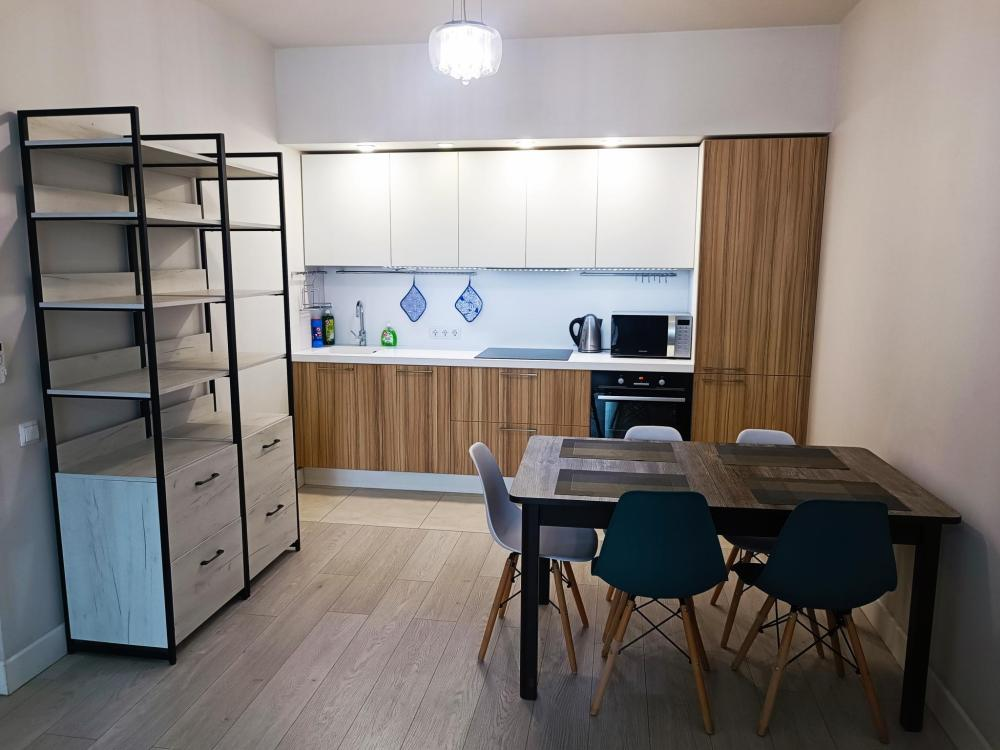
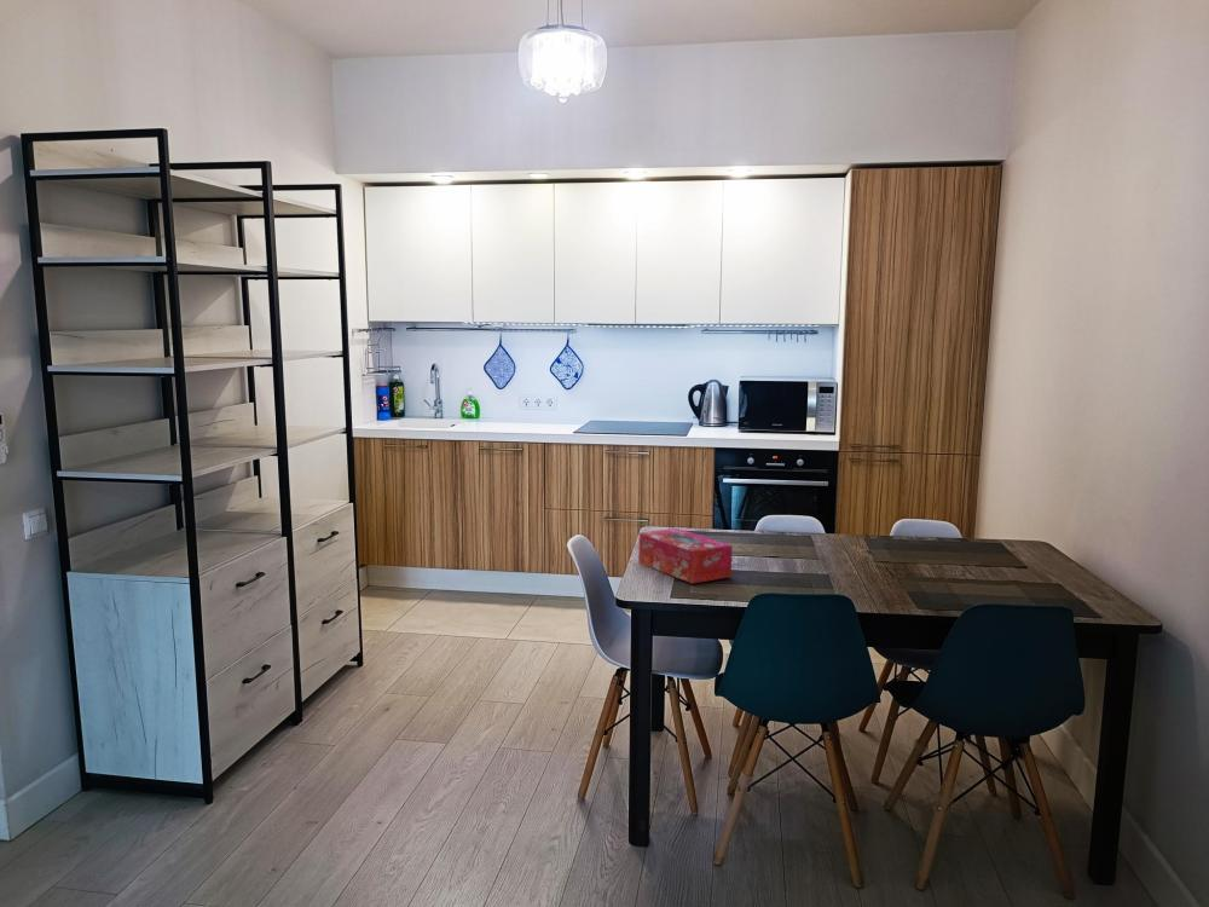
+ tissue box [637,527,734,585]
